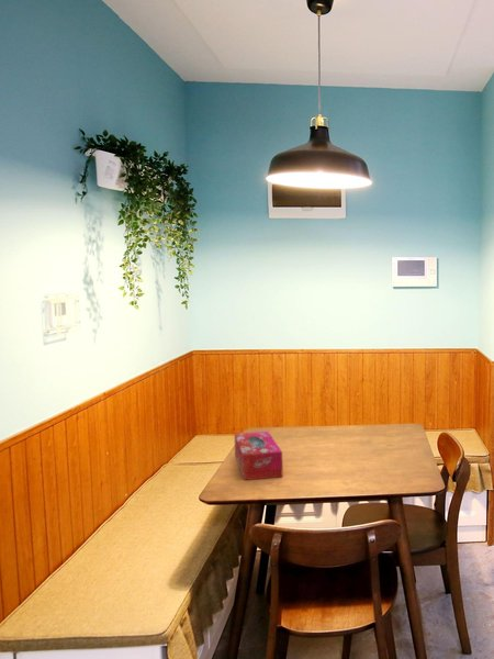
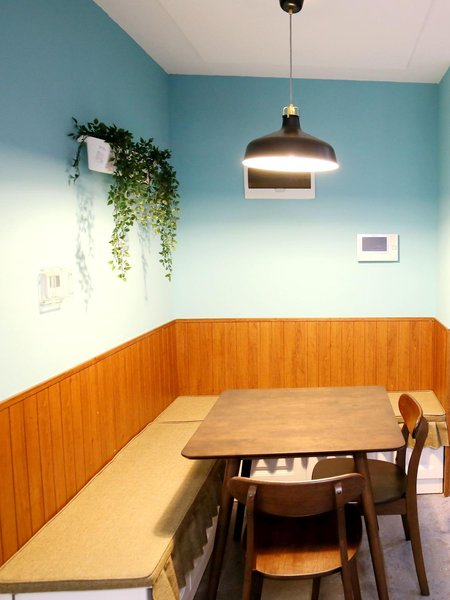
- tissue box [234,431,284,481]
